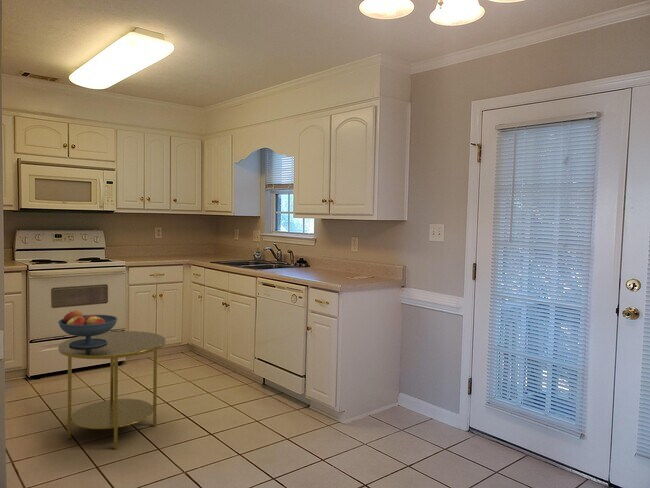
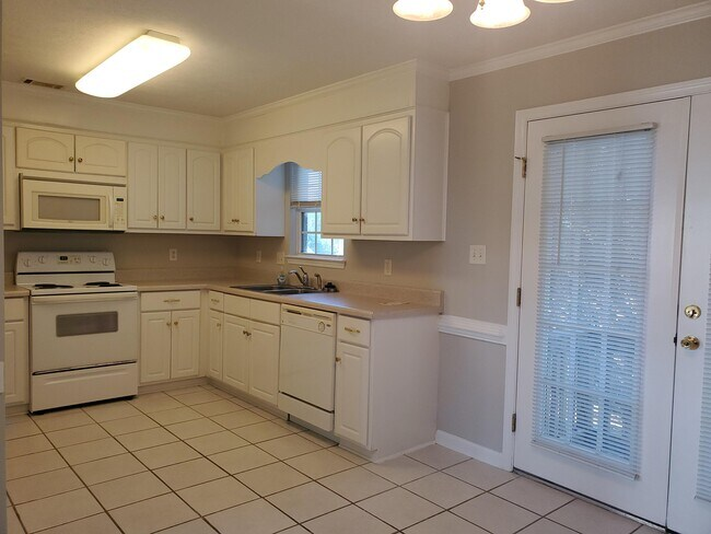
- side table [57,330,167,450]
- fruit bowl [57,310,118,348]
